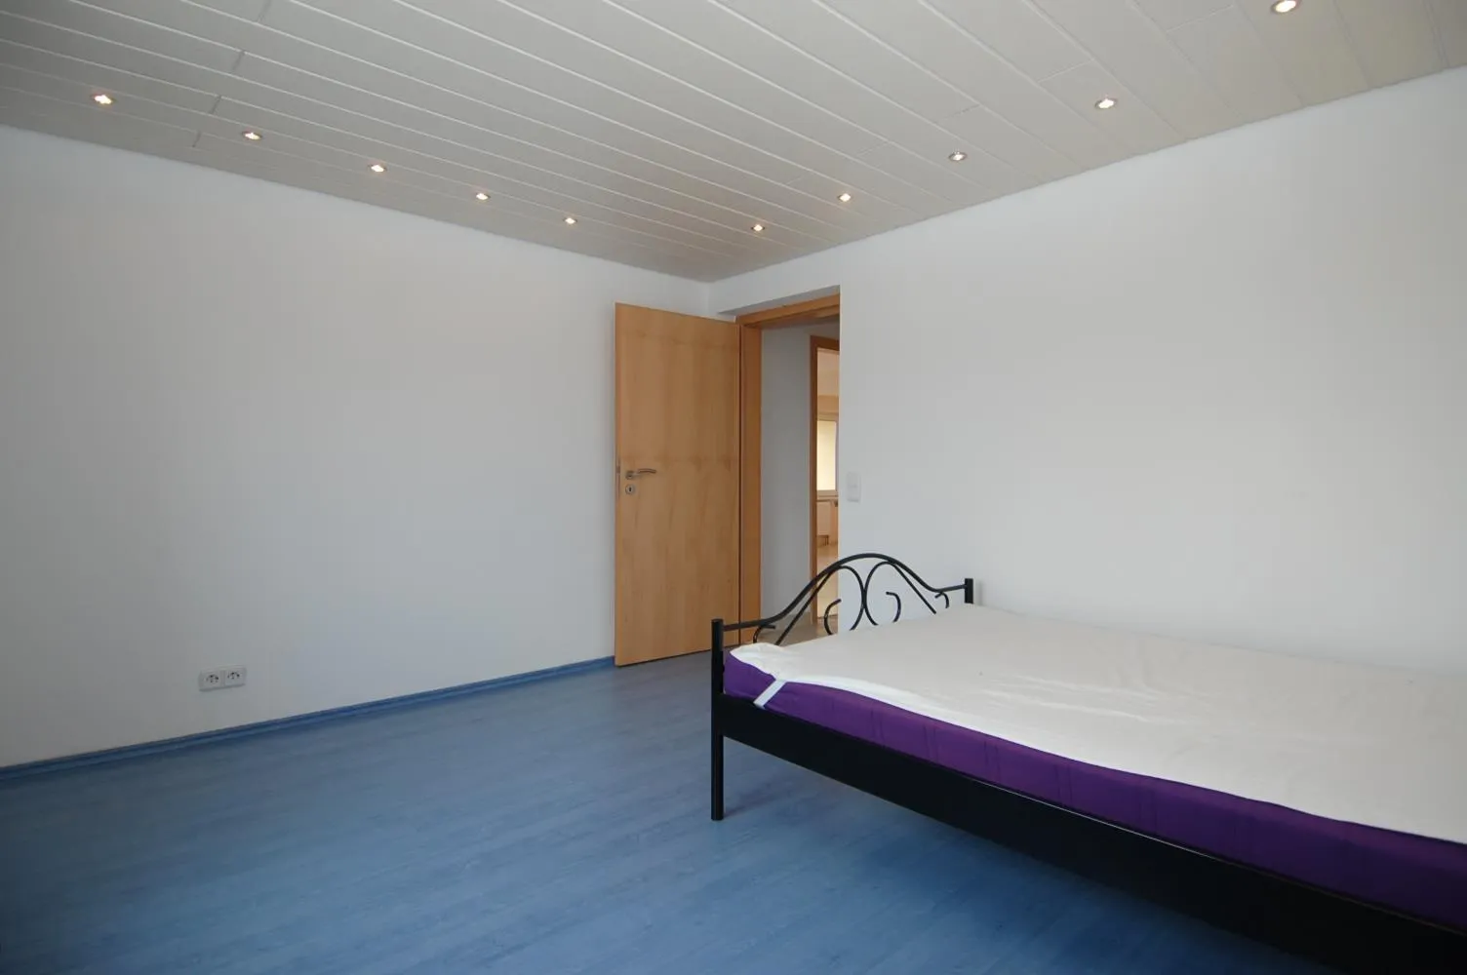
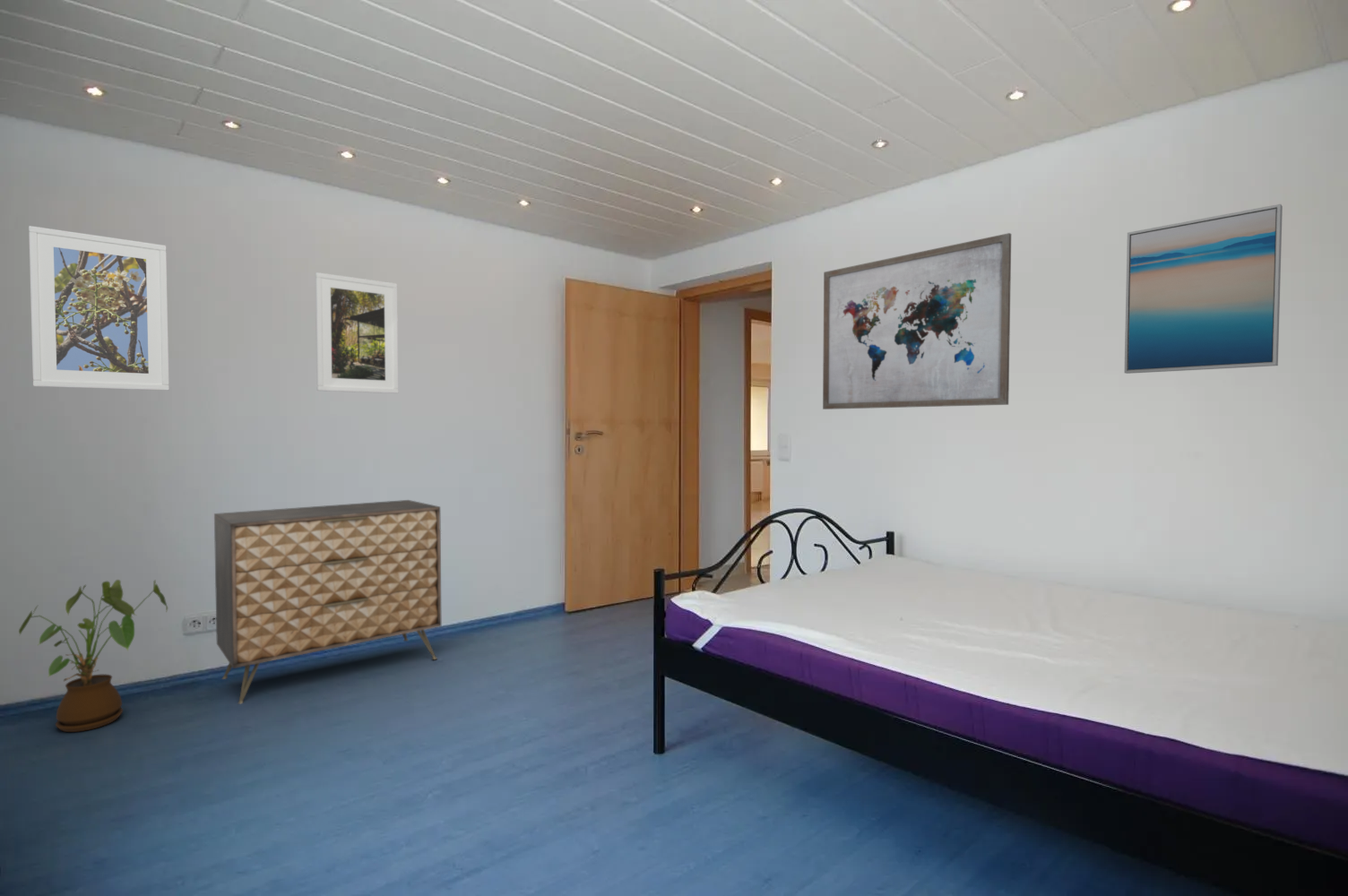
+ house plant [18,579,168,733]
+ dresser [213,499,442,705]
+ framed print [315,271,399,394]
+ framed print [28,225,170,392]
+ wall art [822,232,1012,410]
+ wall art [1124,203,1283,375]
